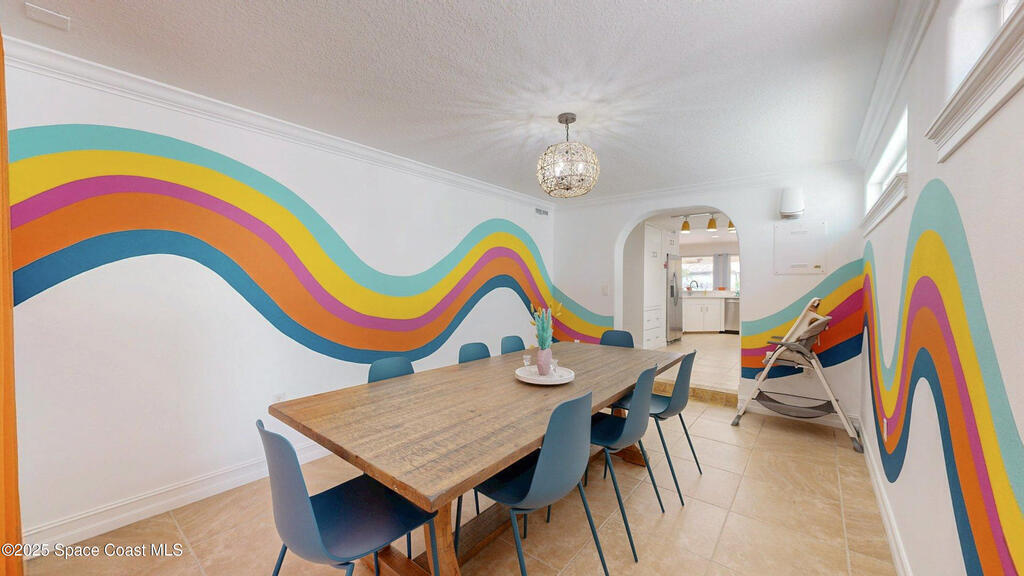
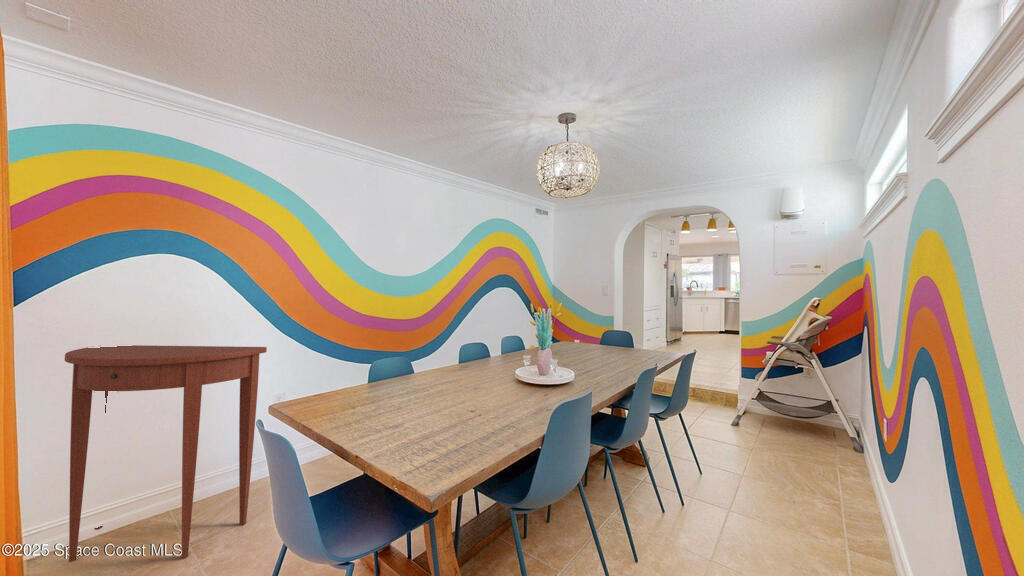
+ console table [64,344,268,563]
